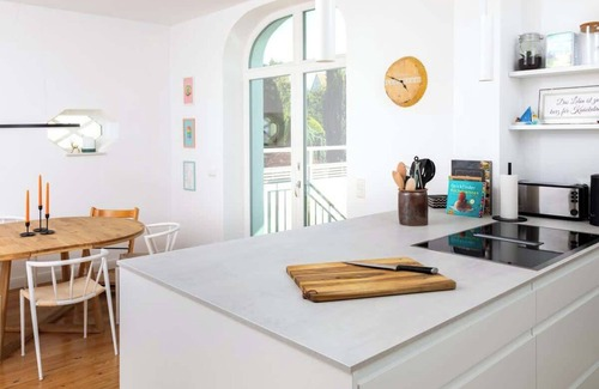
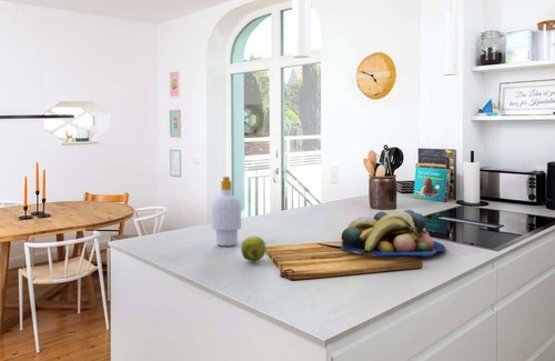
+ apple [240,234,268,263]
+ fruit bowl [340,209,446,257]
+ soap bottle [211,176,242,247]
